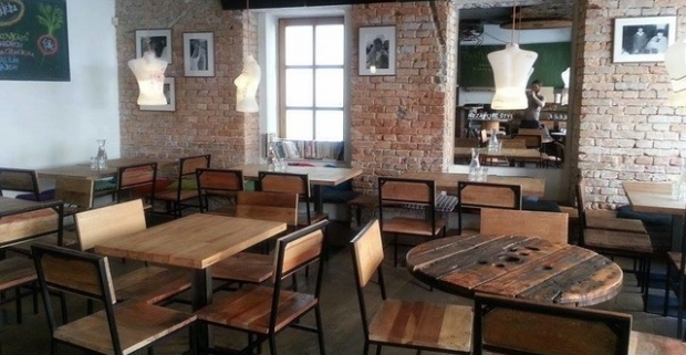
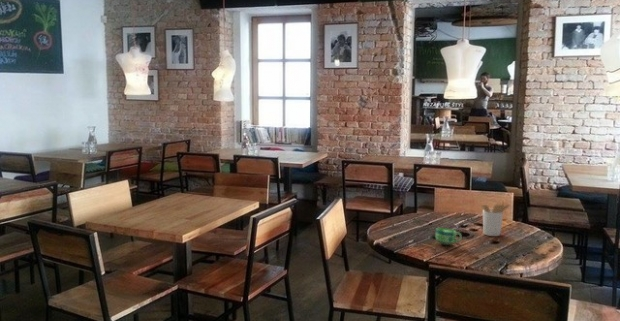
+ utensil holder [480,198,511,237]
+ cup [435,227,463,246]
